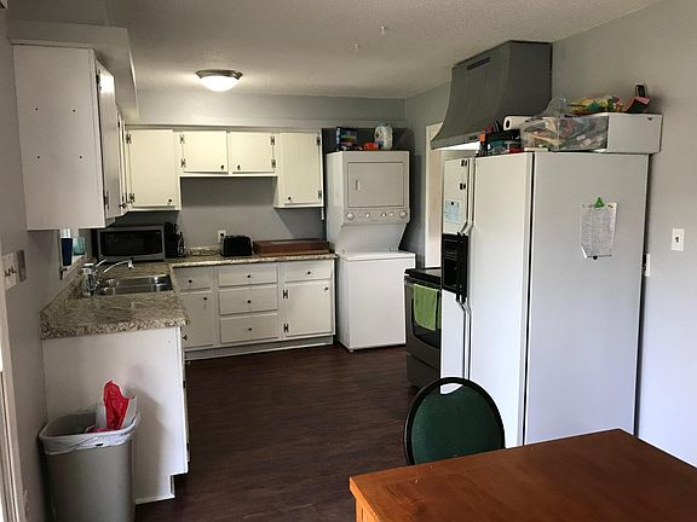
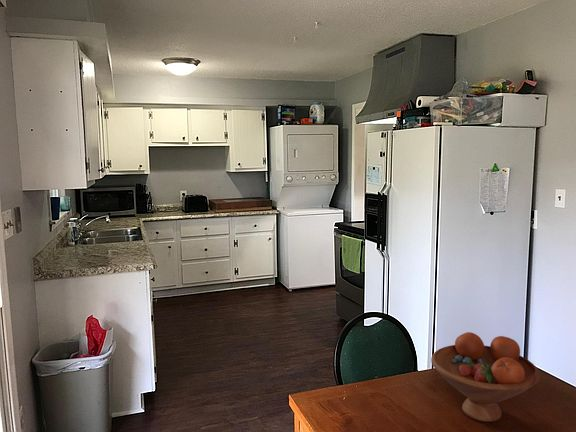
+ fruit bowl [430,331,541,423]
